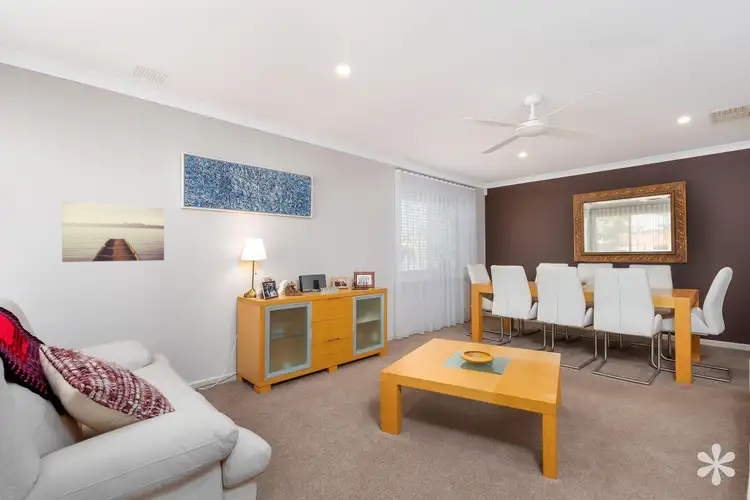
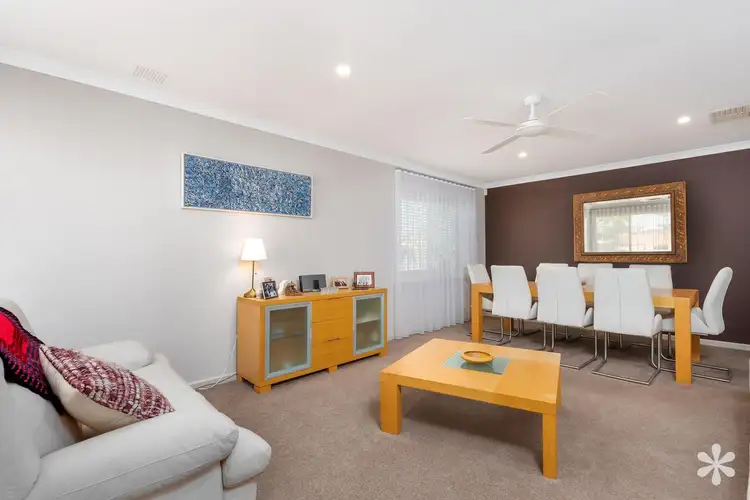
- wall art [61,200,165,263]
